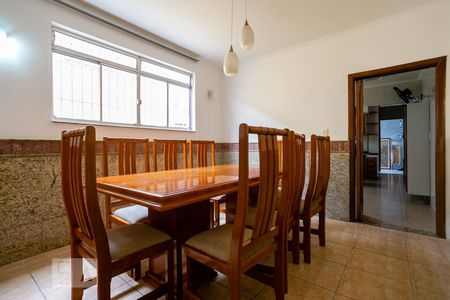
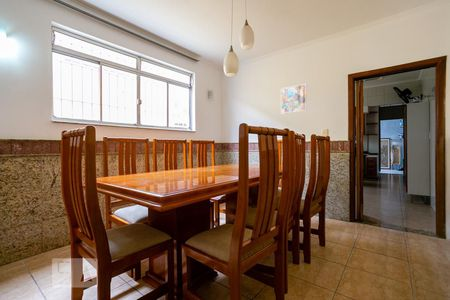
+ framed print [280,83,308,114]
